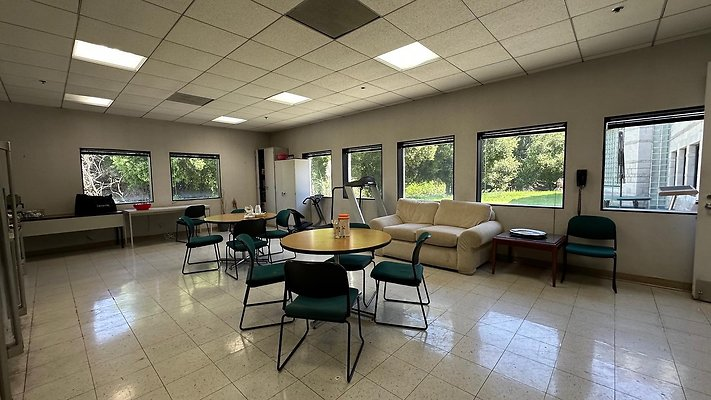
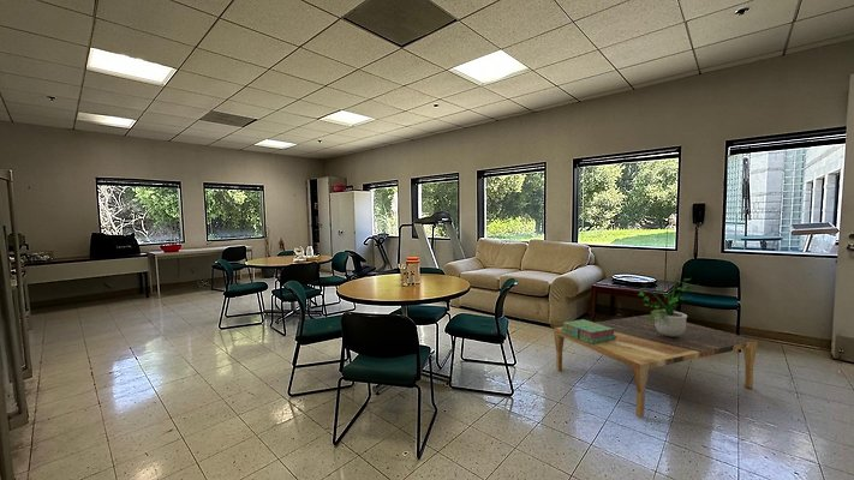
+ stack of books [562,318,616,344]
+ coffee table [553,313,759,419]
+ potted plant [638,265,699,337]
